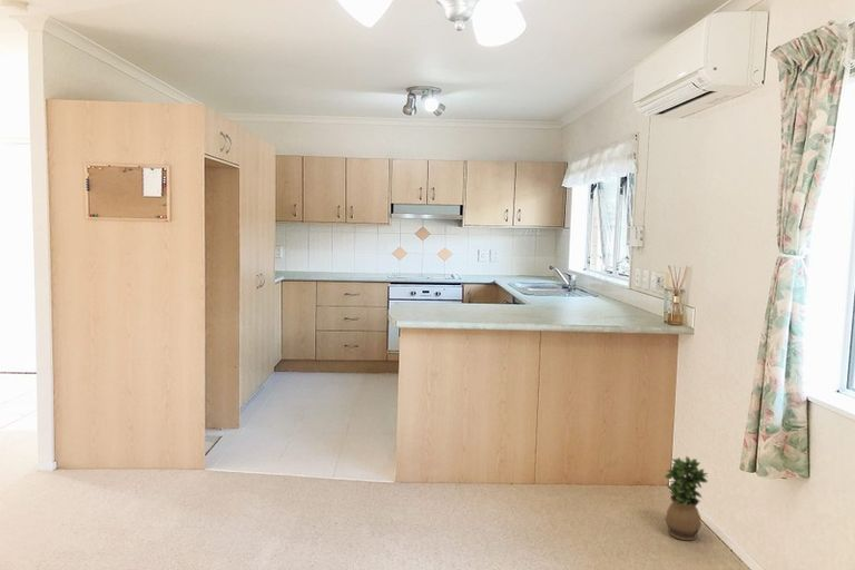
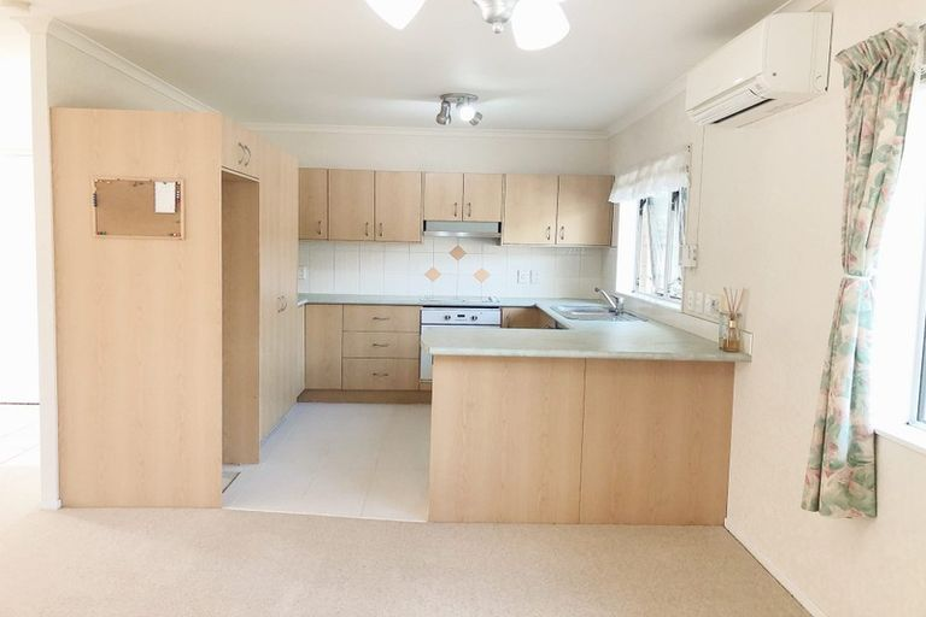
- potted plant [664,455,709,541]
